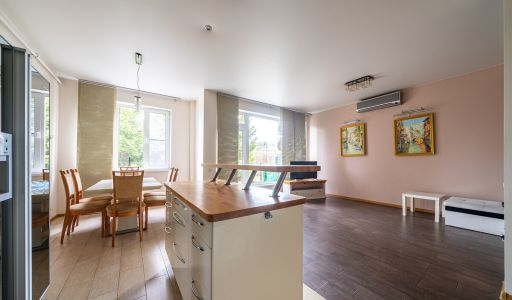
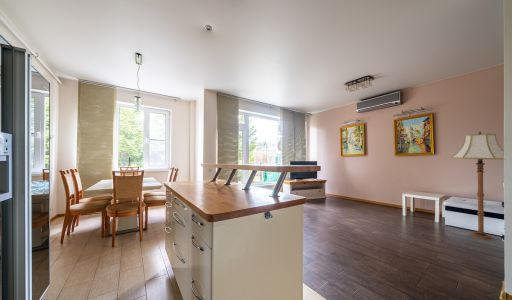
+ floor lamp [451,130,504,241]
